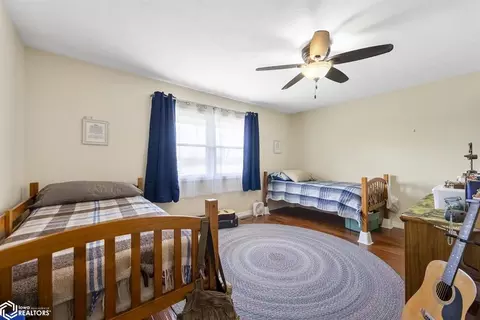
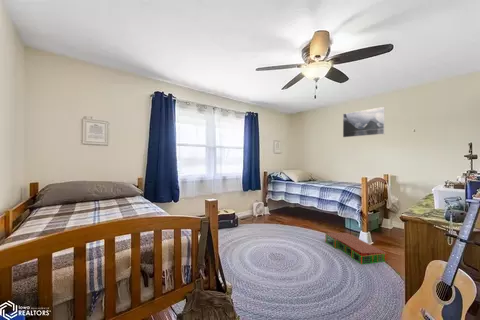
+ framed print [342,106,386,139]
+ storage bin [324,232,387,265]
